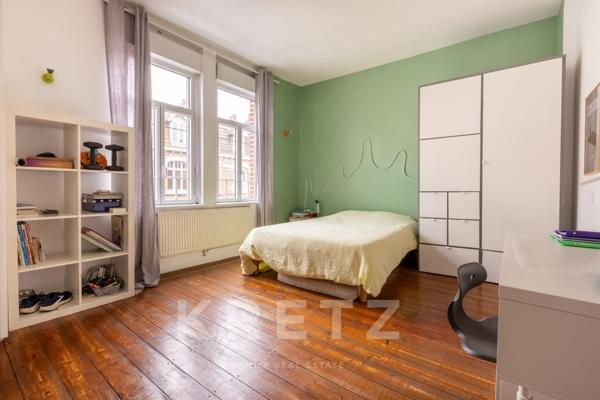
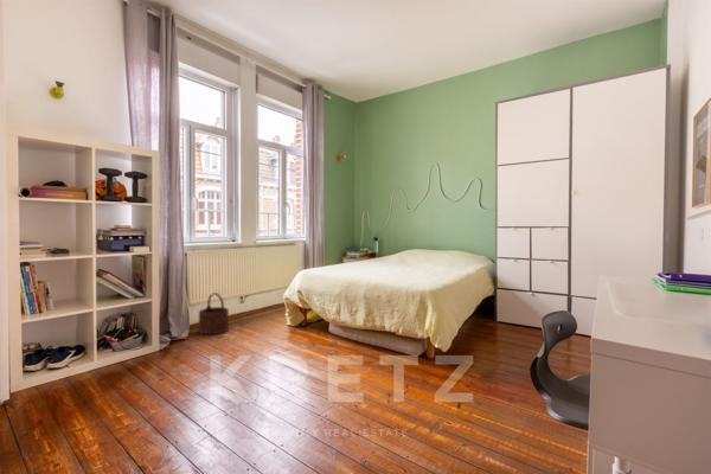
+ wooden bucket [198,292,230,337]
